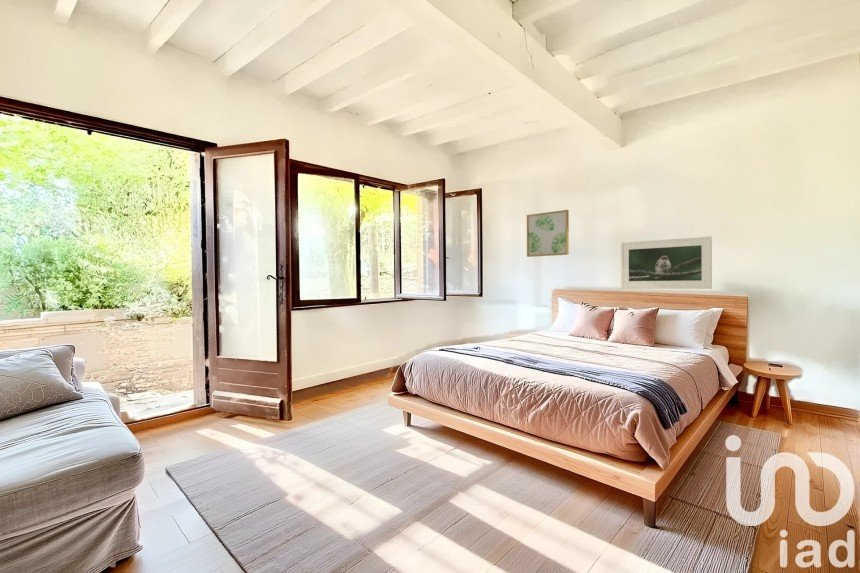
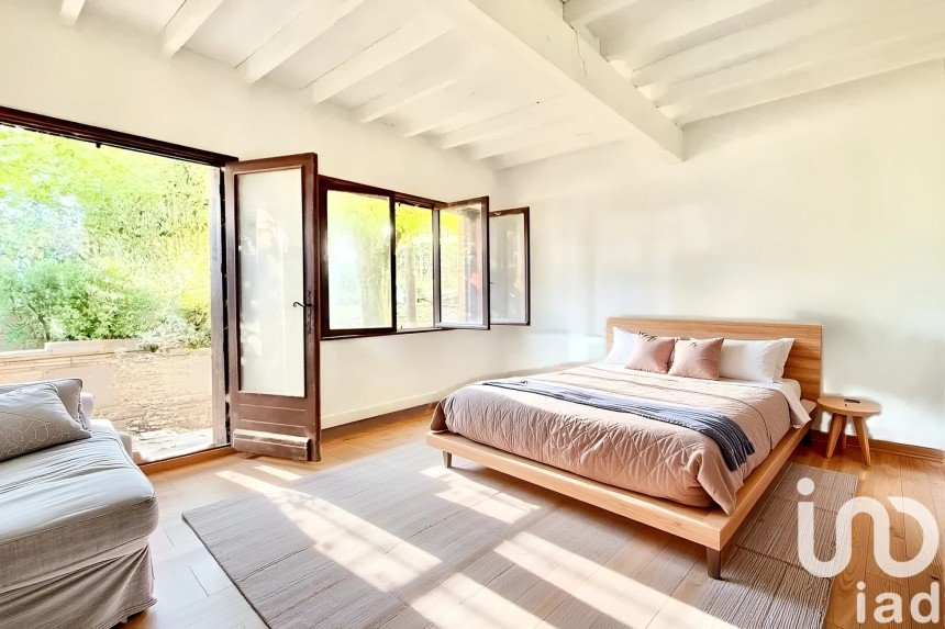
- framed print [620,235,713,290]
- wall art [526,209,570,258]
